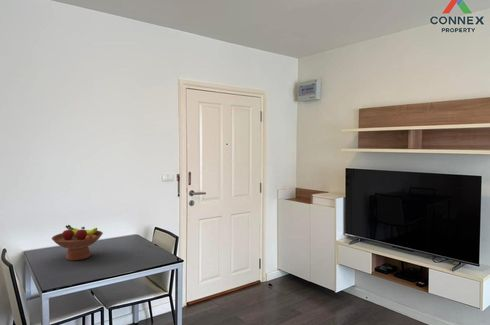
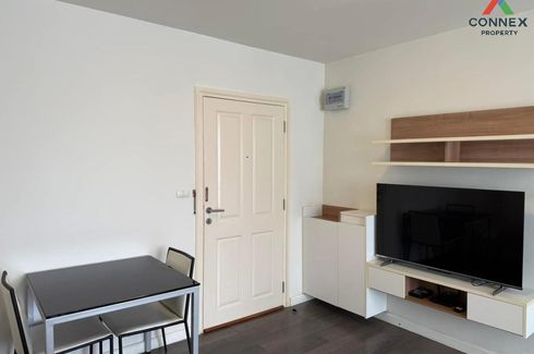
- fruit bowl [51,224,104,261]
